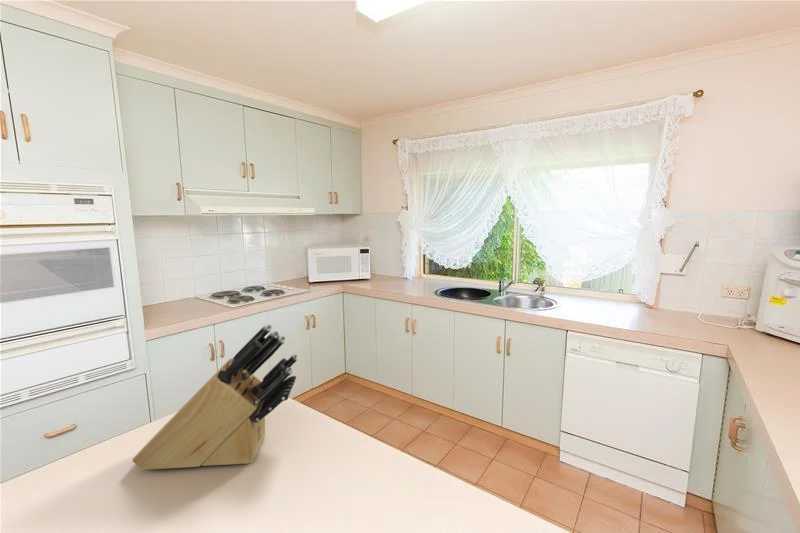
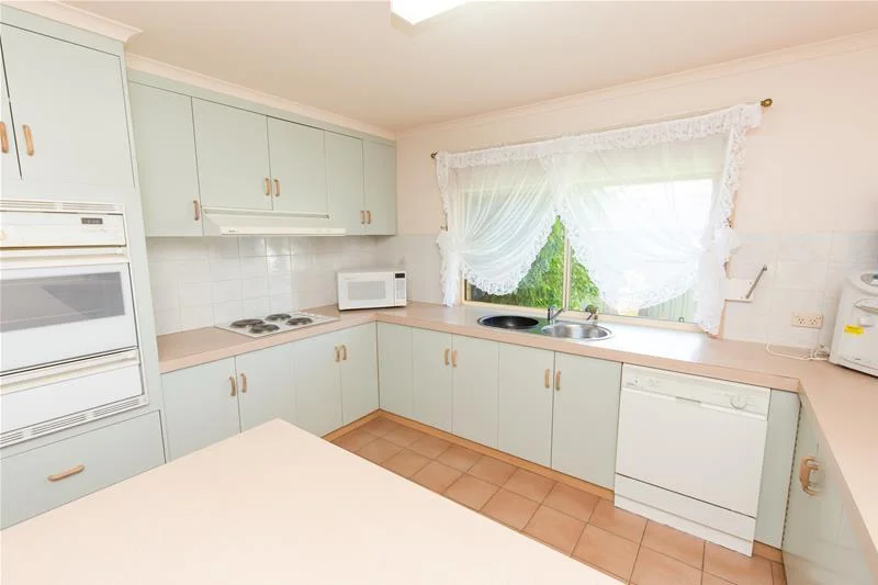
- knife block [131,323,299,470]
